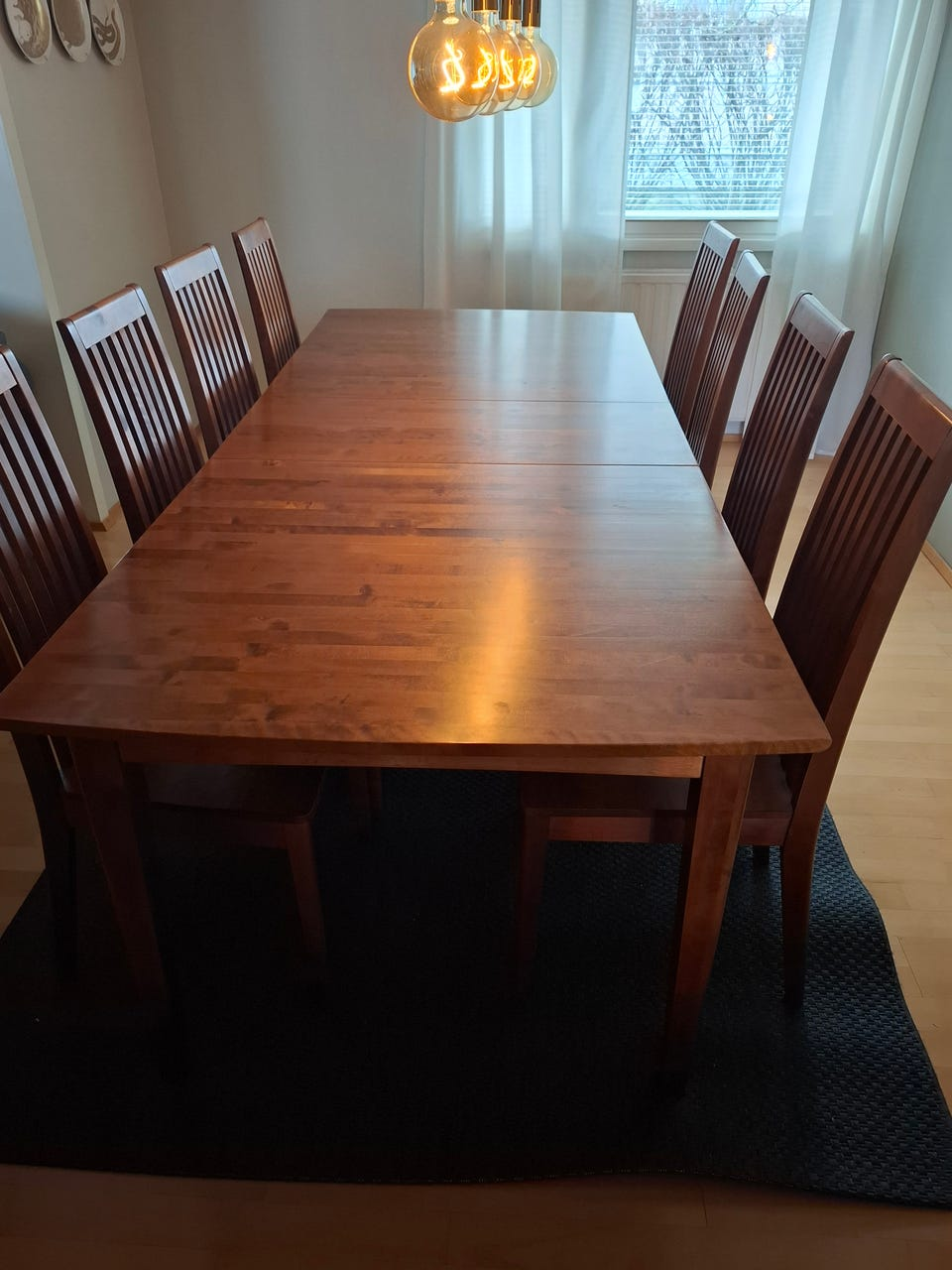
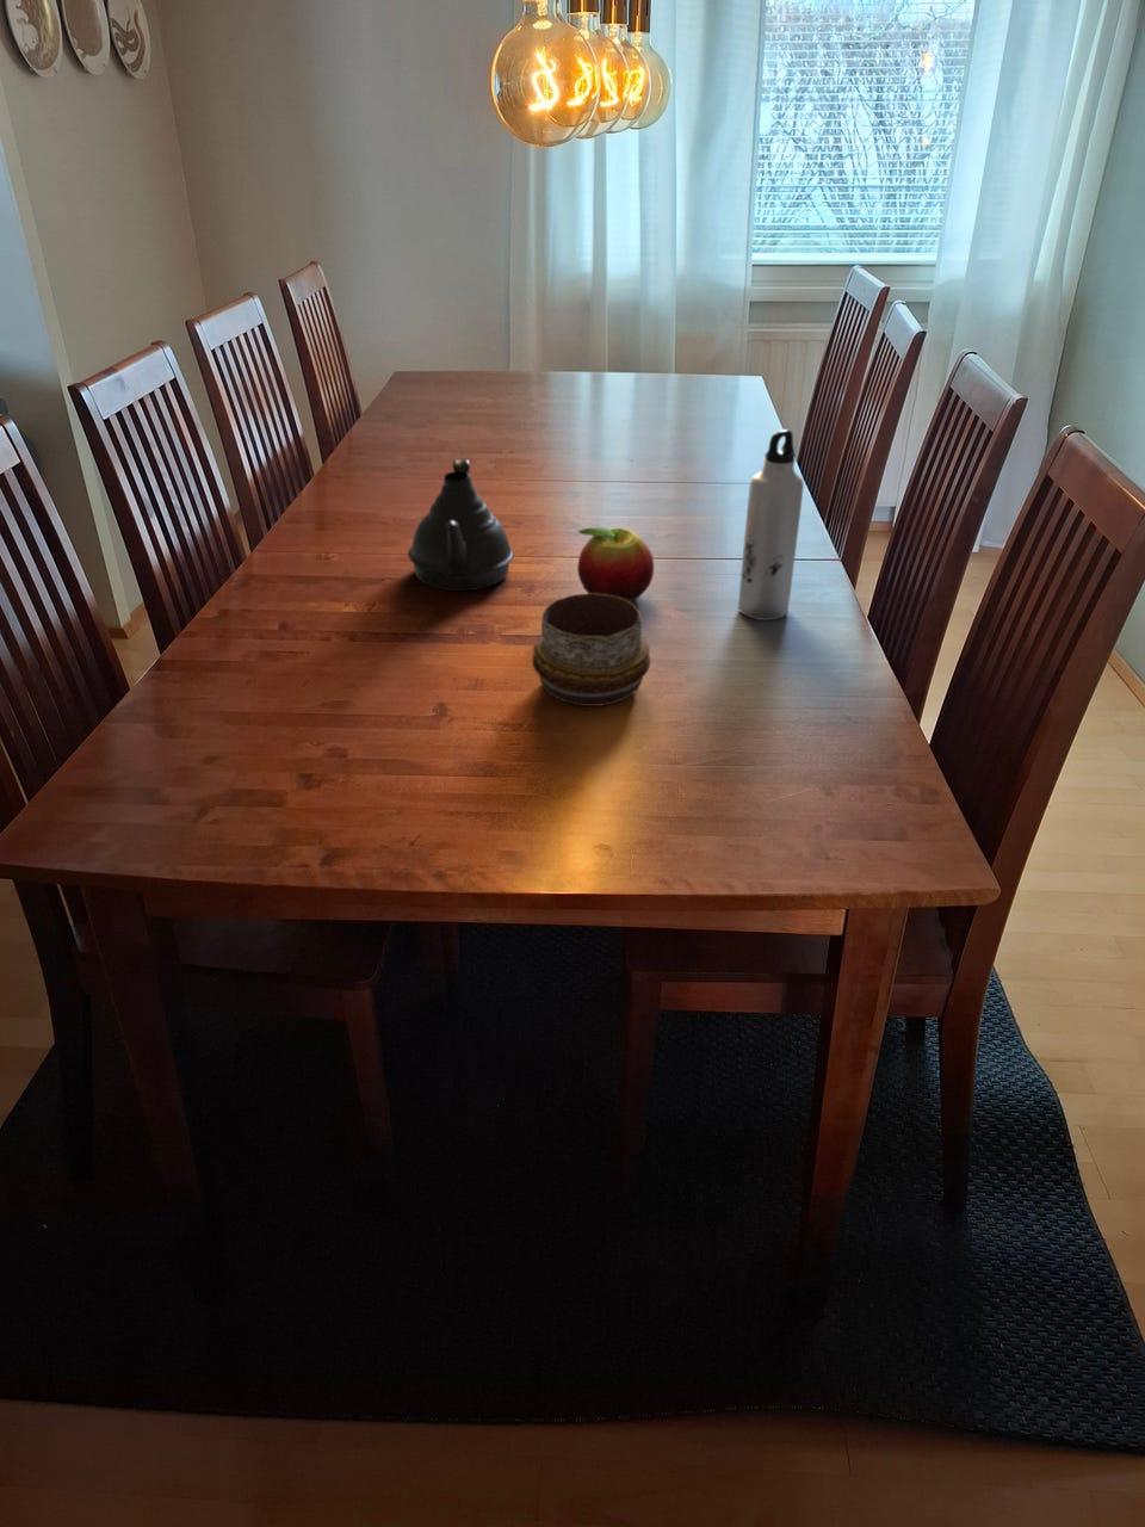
+ water bottle [737,428,805,622]
+ fruit [576,527,654,602]
+ teapot [407,458,515,593]
+ decorative bowl [532,593,651,707]
